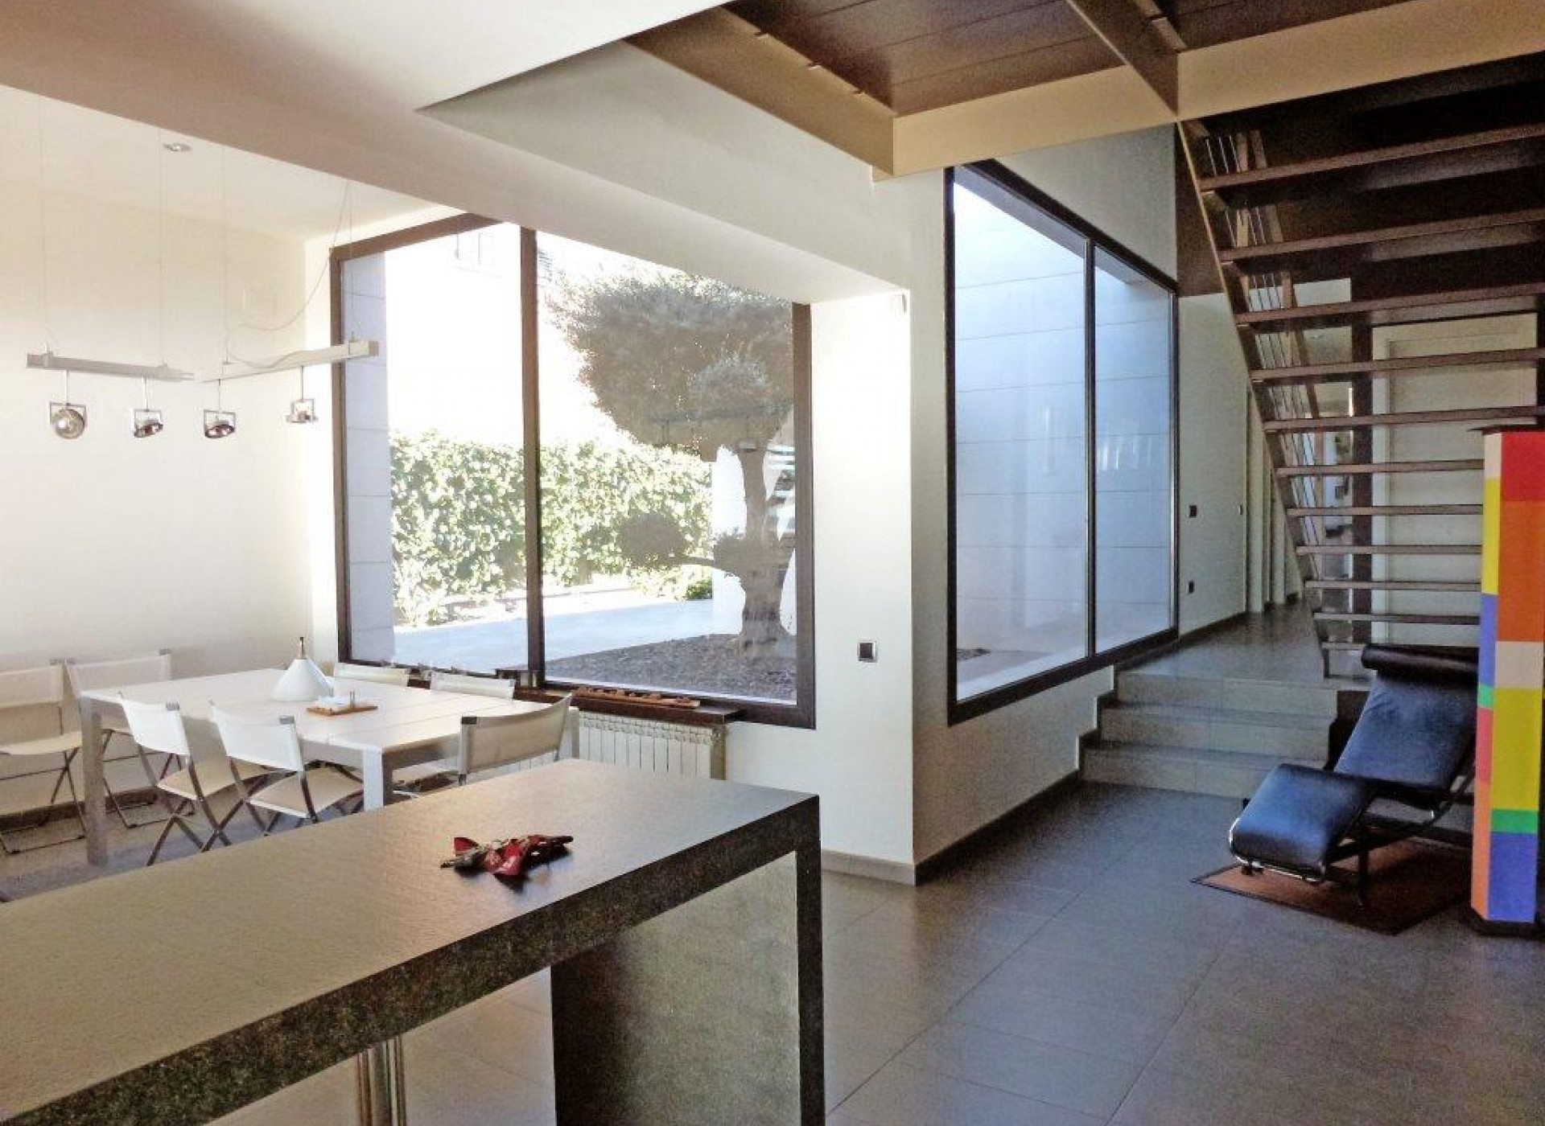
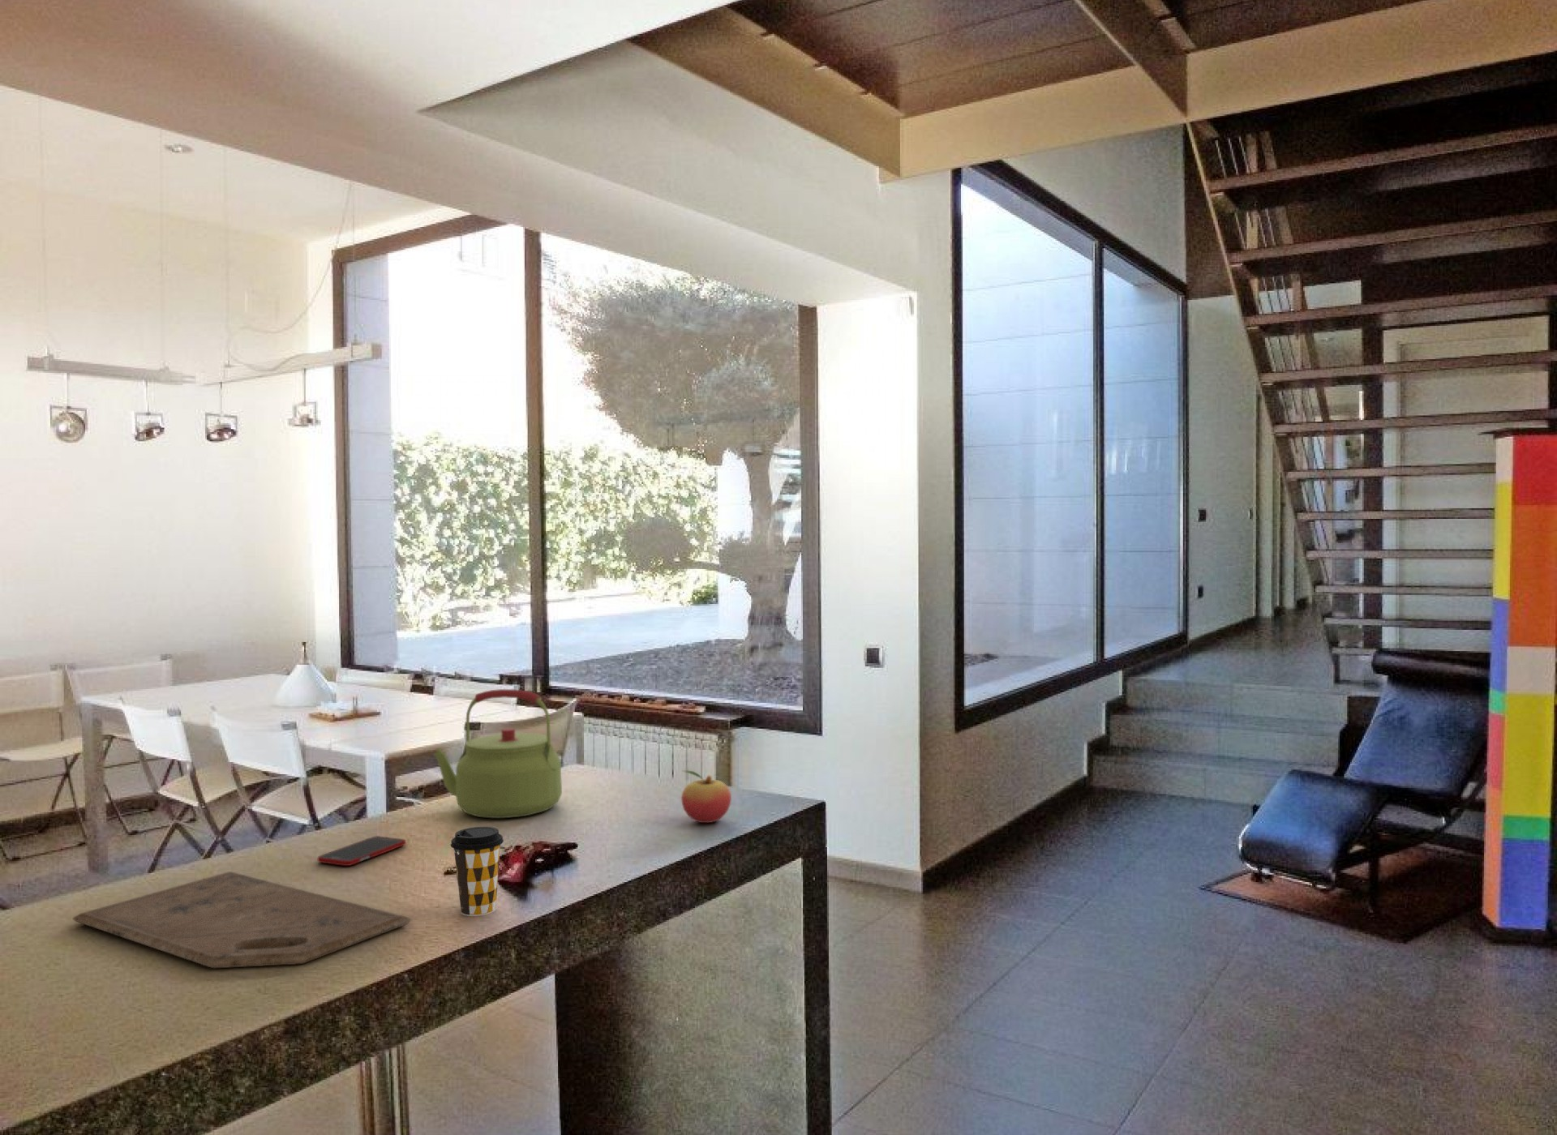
+ cutting board [71,870,412,969]
+ kettle [433,688,563,818]
+ fruit [681,770,733,823]
+ coffee cup [450,826,504,917]
+ cell phone [317,836,407,867]
